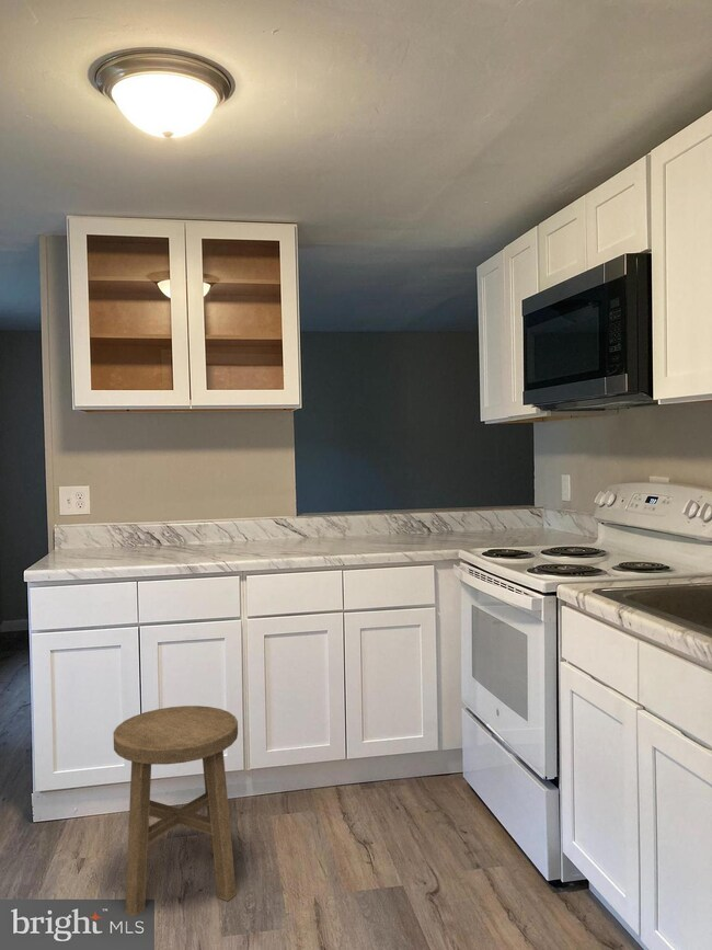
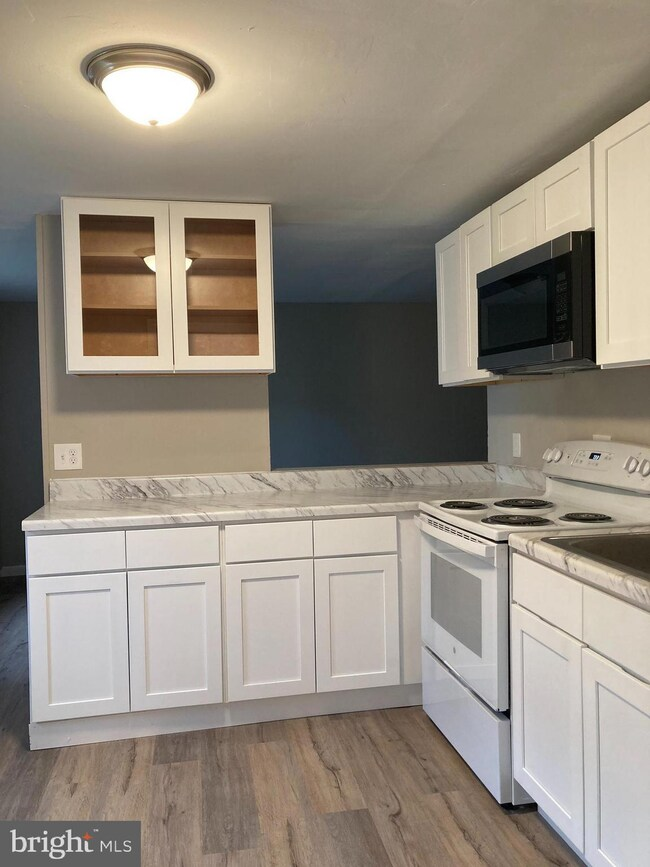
- stool [113,705,239,917]
